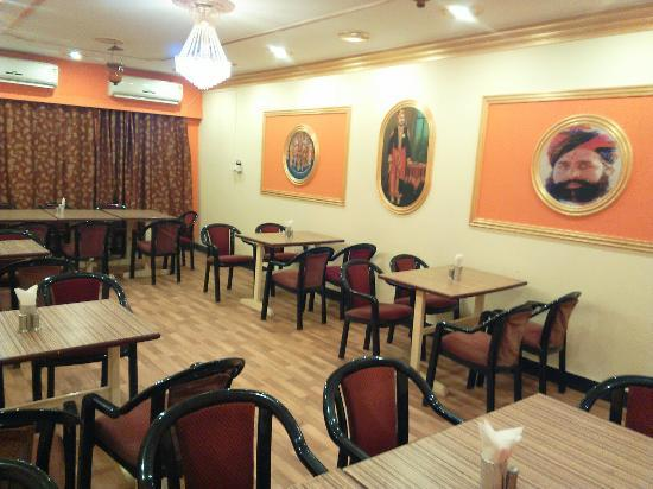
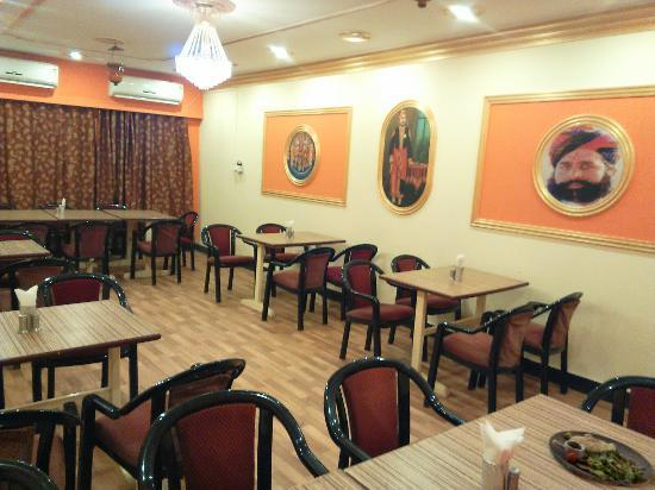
+ dinner plate [548,429,655,489]
